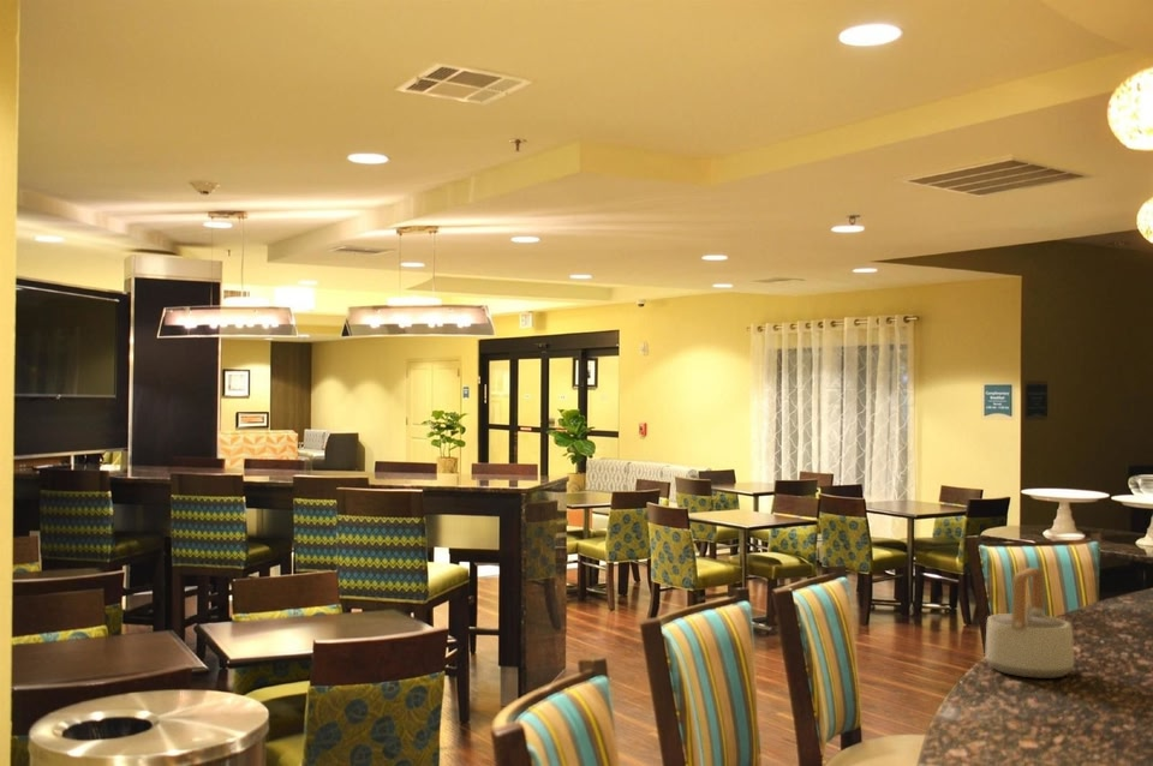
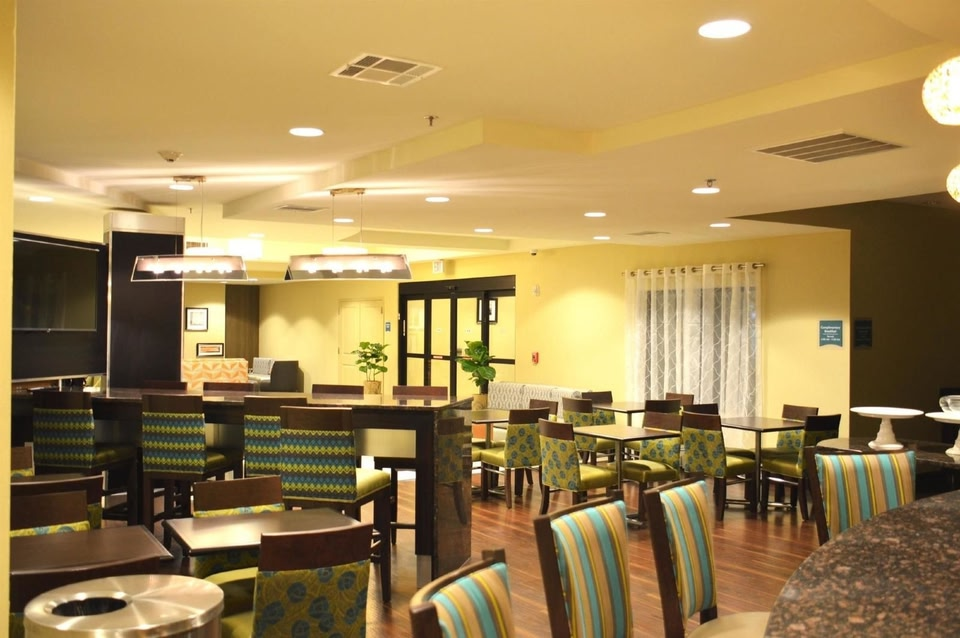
- teapot [984,567,1075,680]
